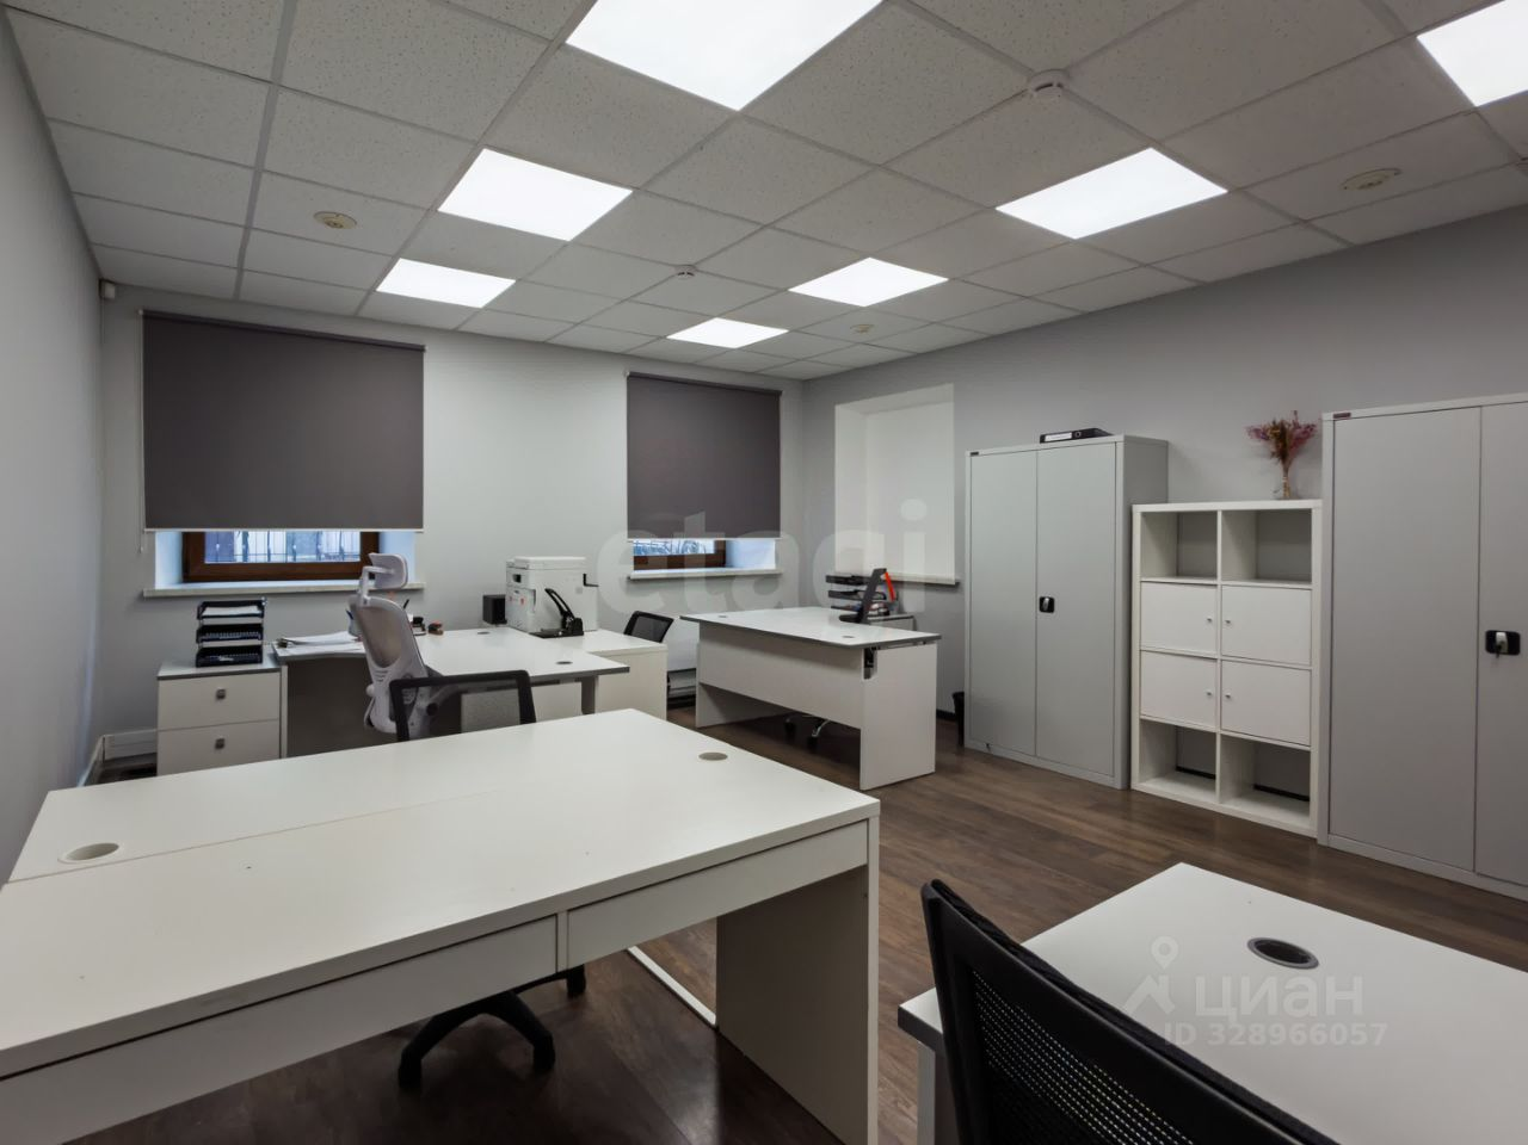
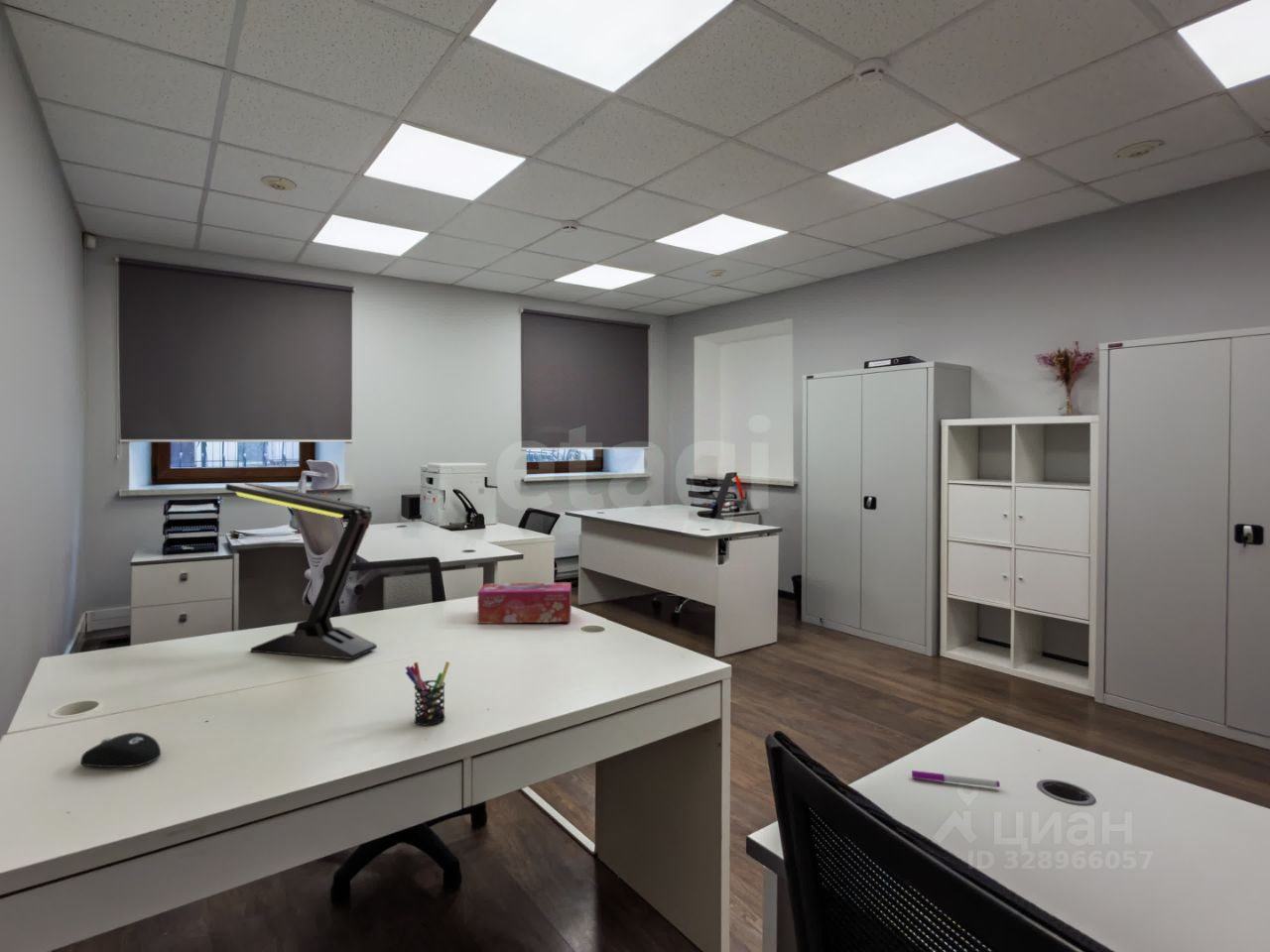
+ pen holder [405,660,450,726]
+ tissue box [477,581,572,625]
+ computer mouse [79,732,162,769]
+ pen [911,770,1001,788]
+ desk lamp [224,482,378,660]
